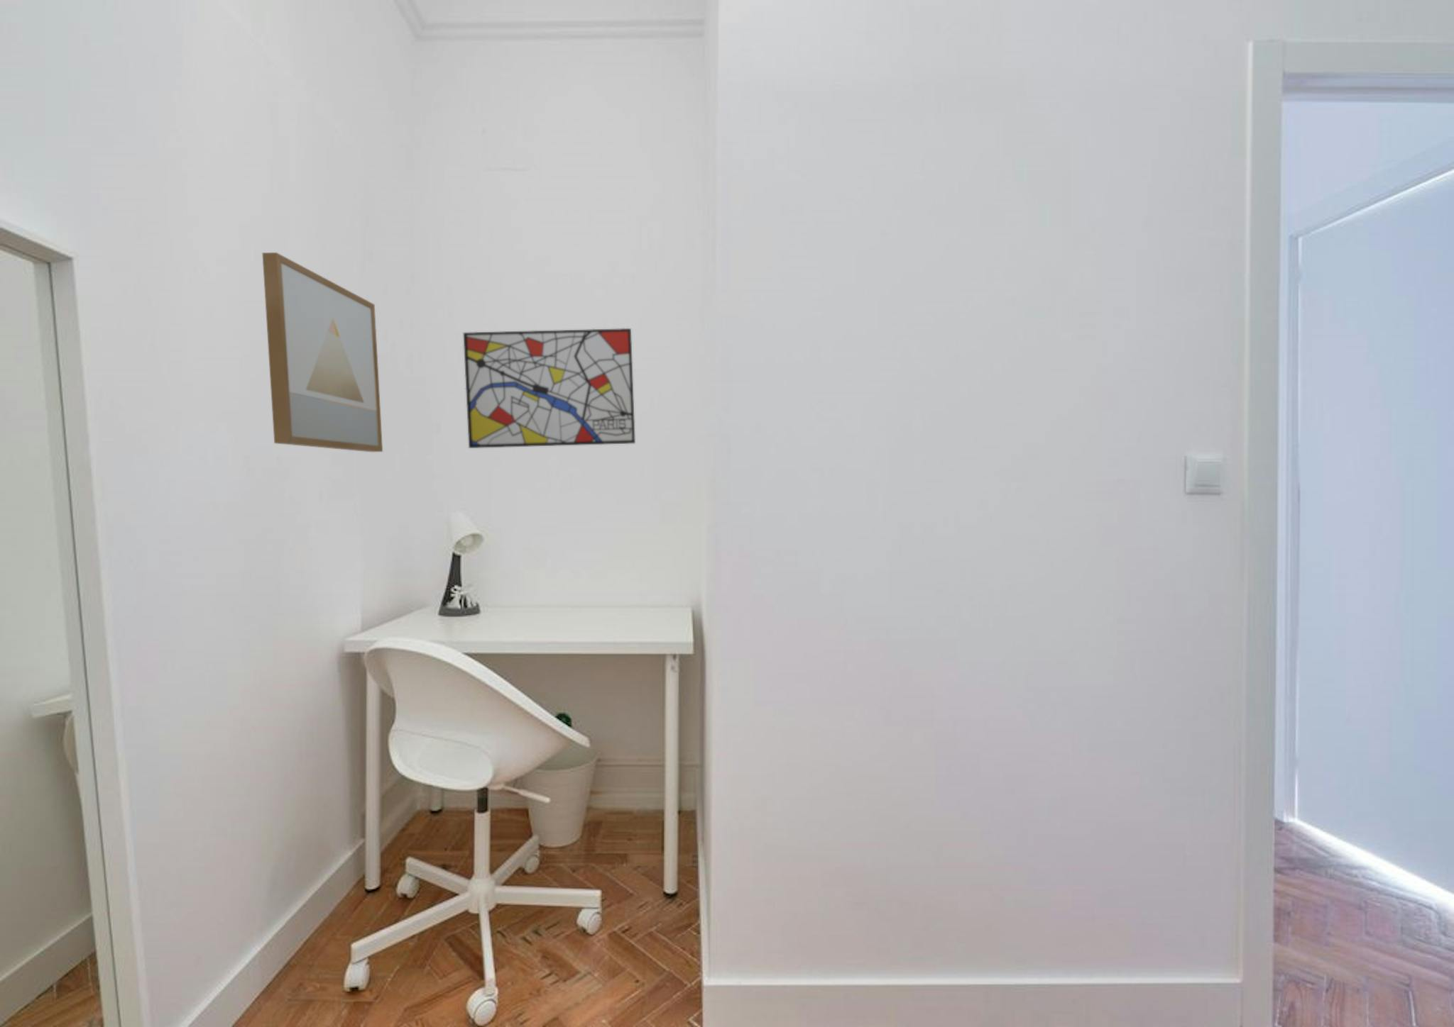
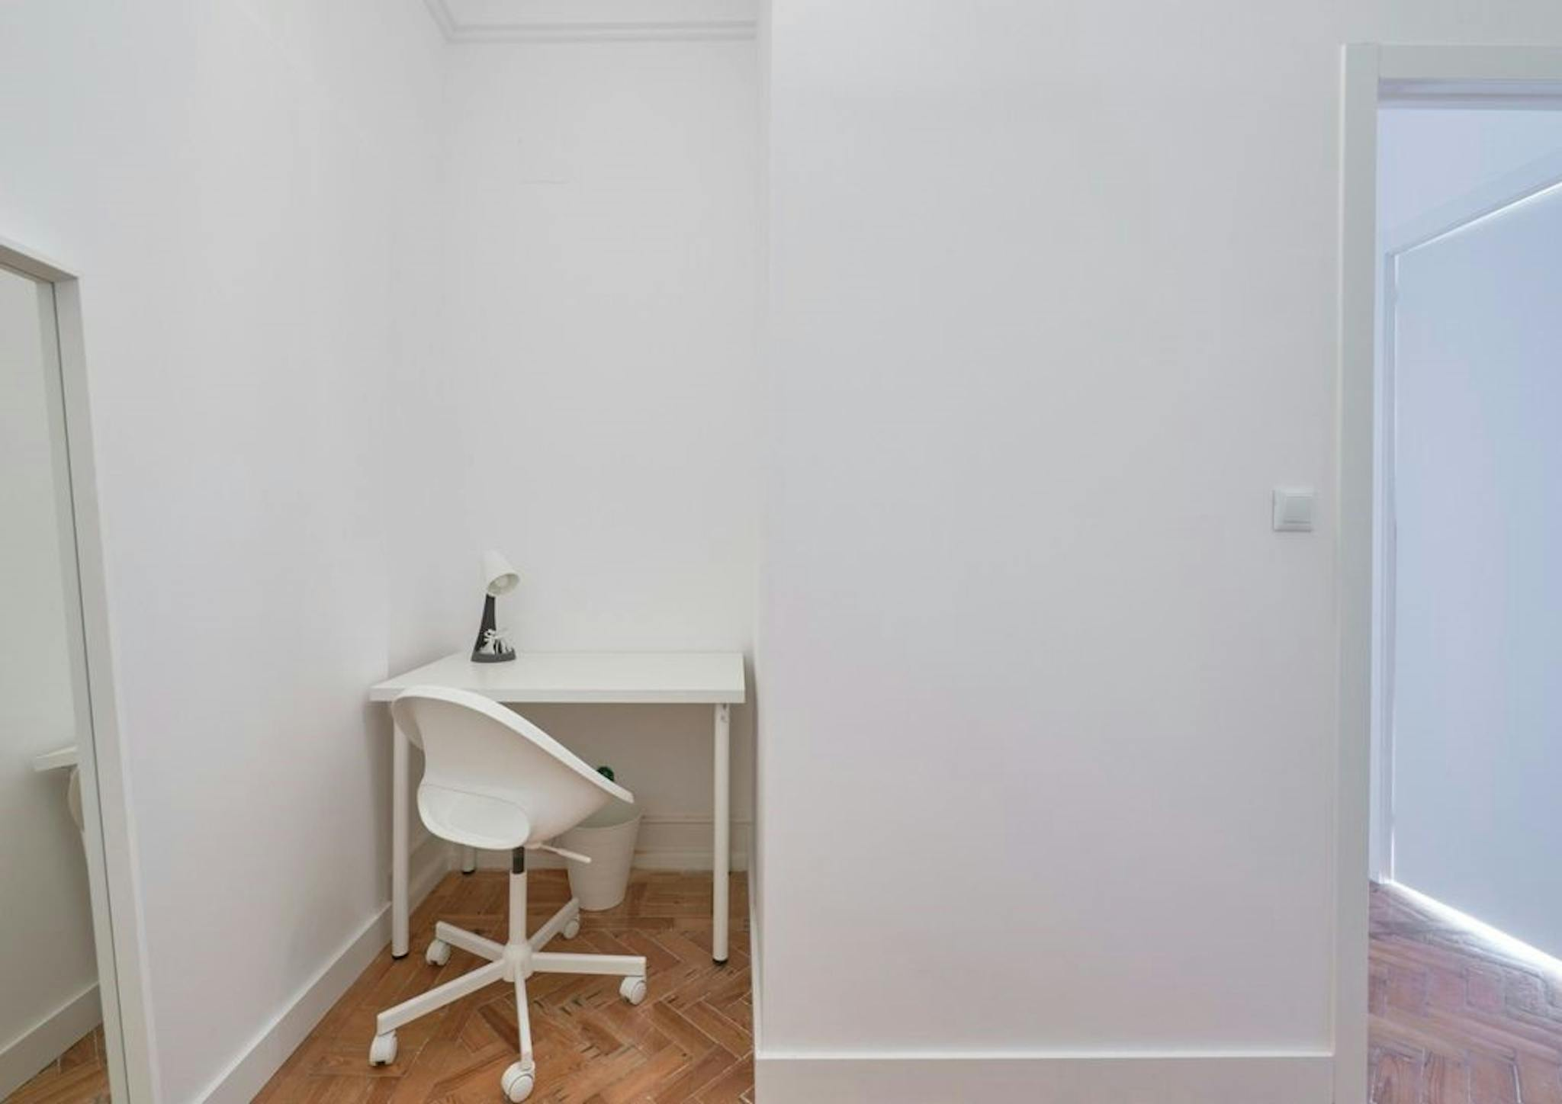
- wall art [261,252,384,452]
- wall art [463,328,636,449]
